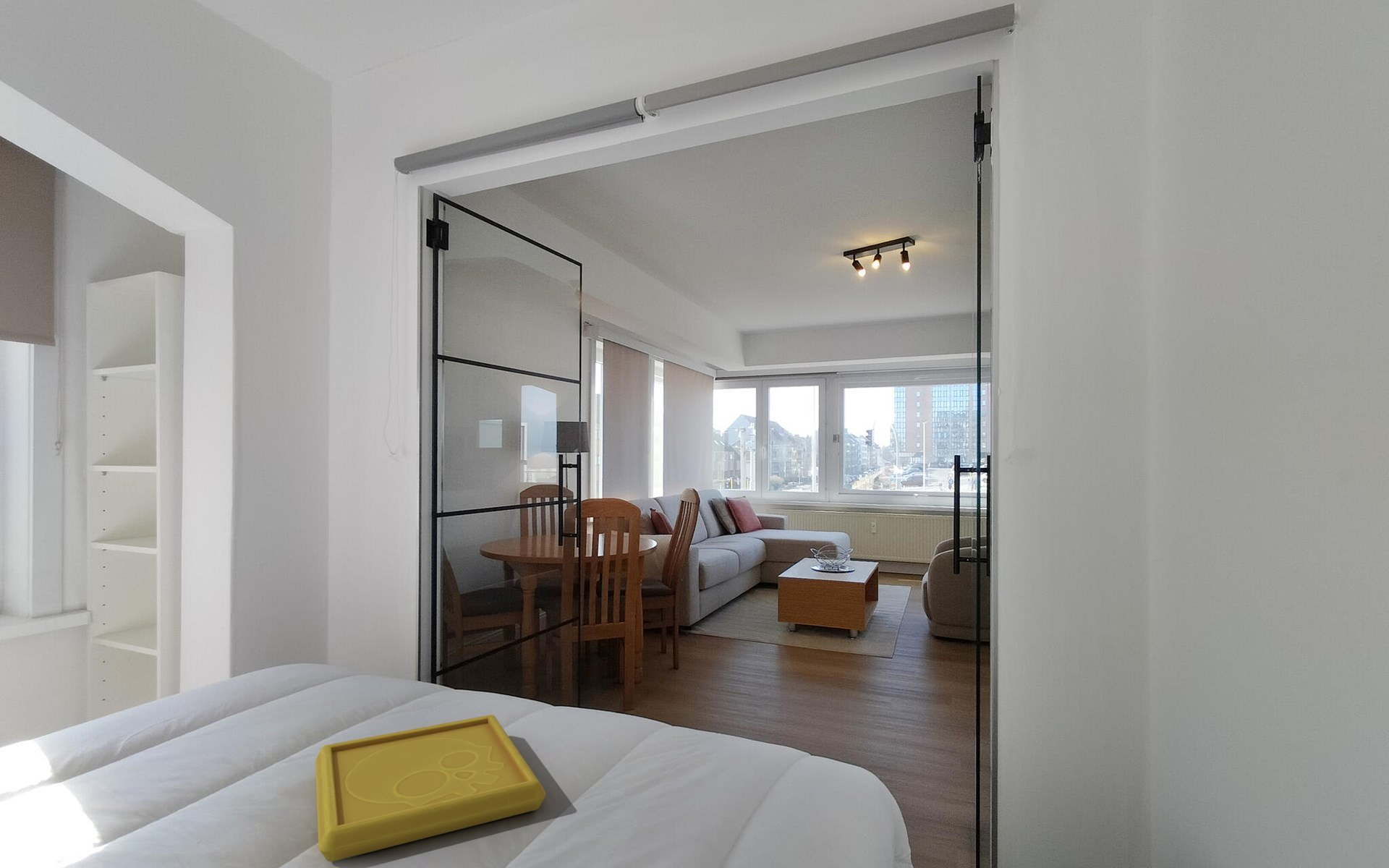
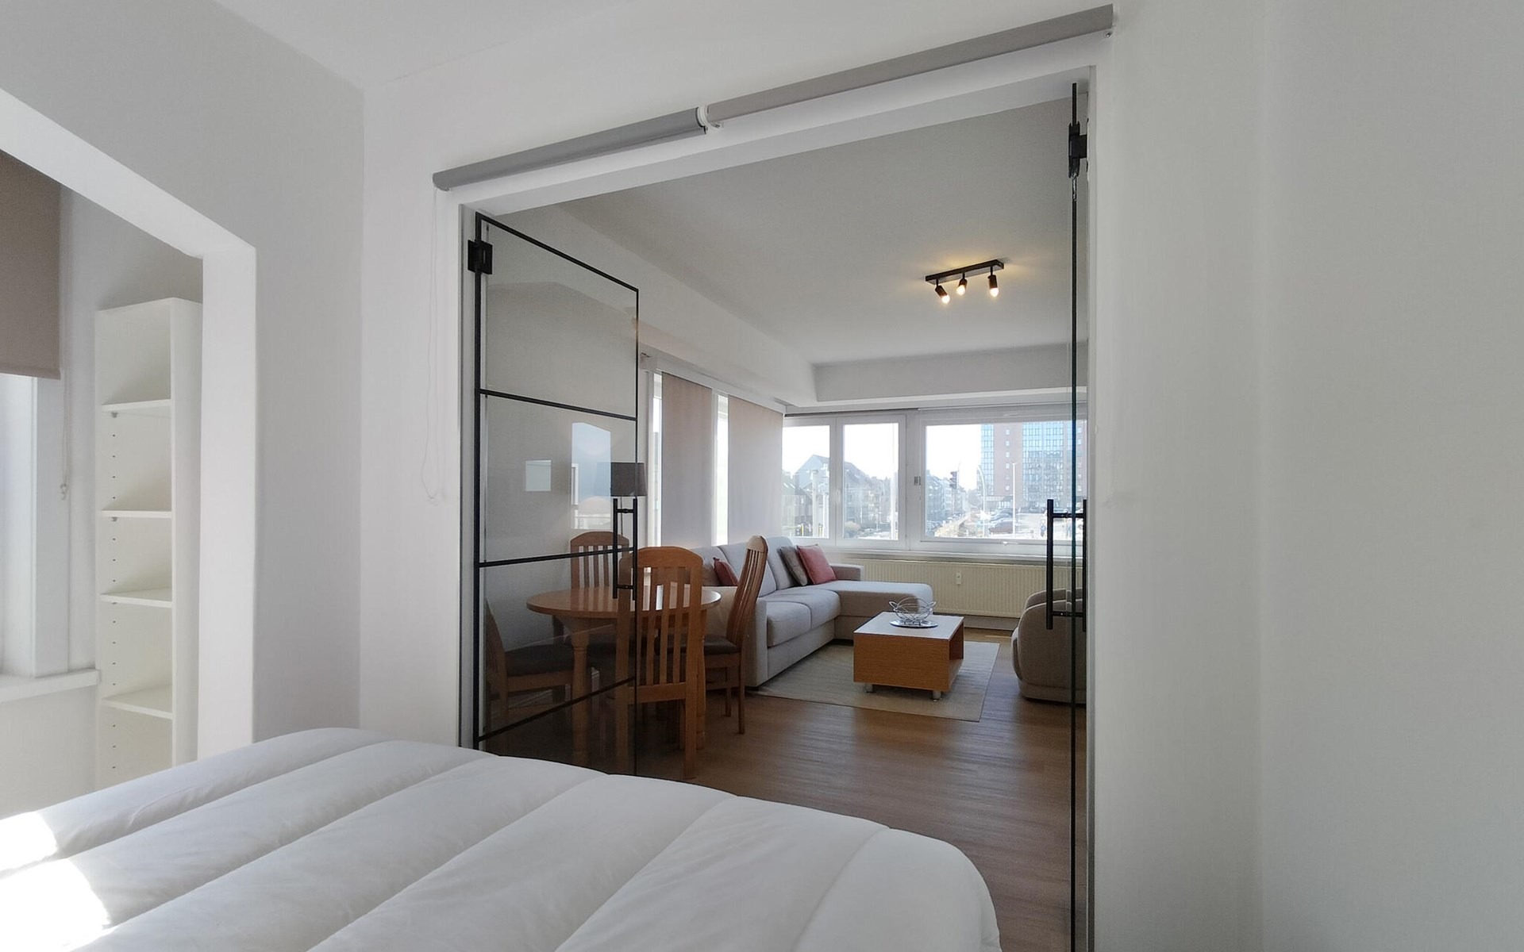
- serving tray [315,714,546,862]
